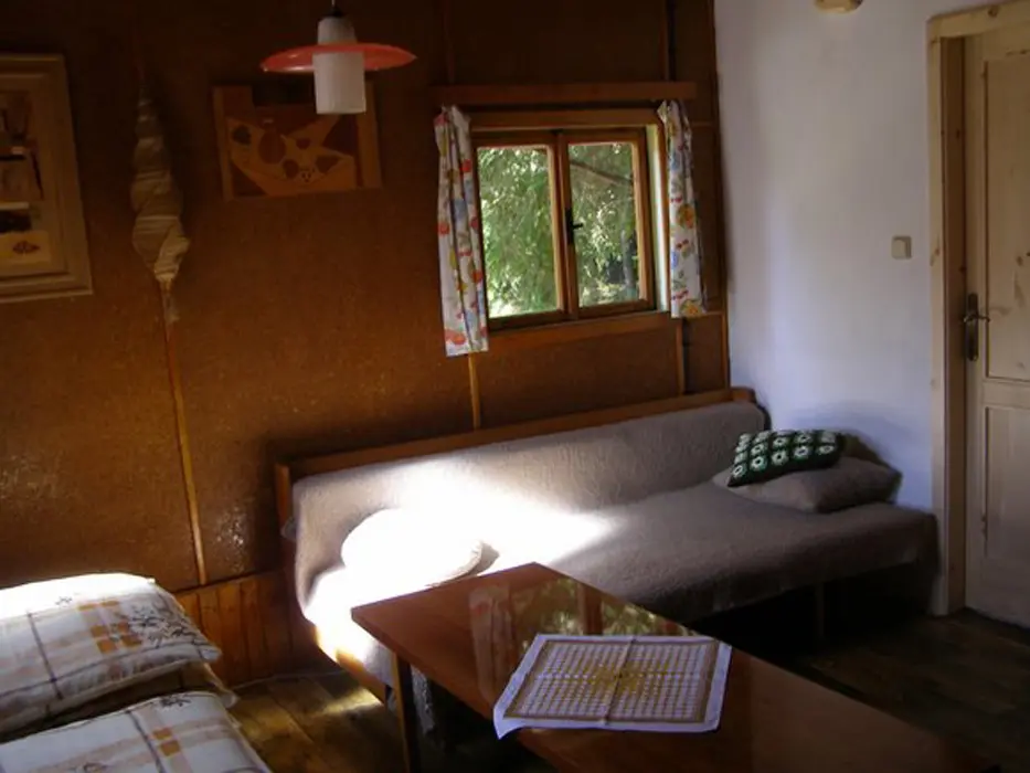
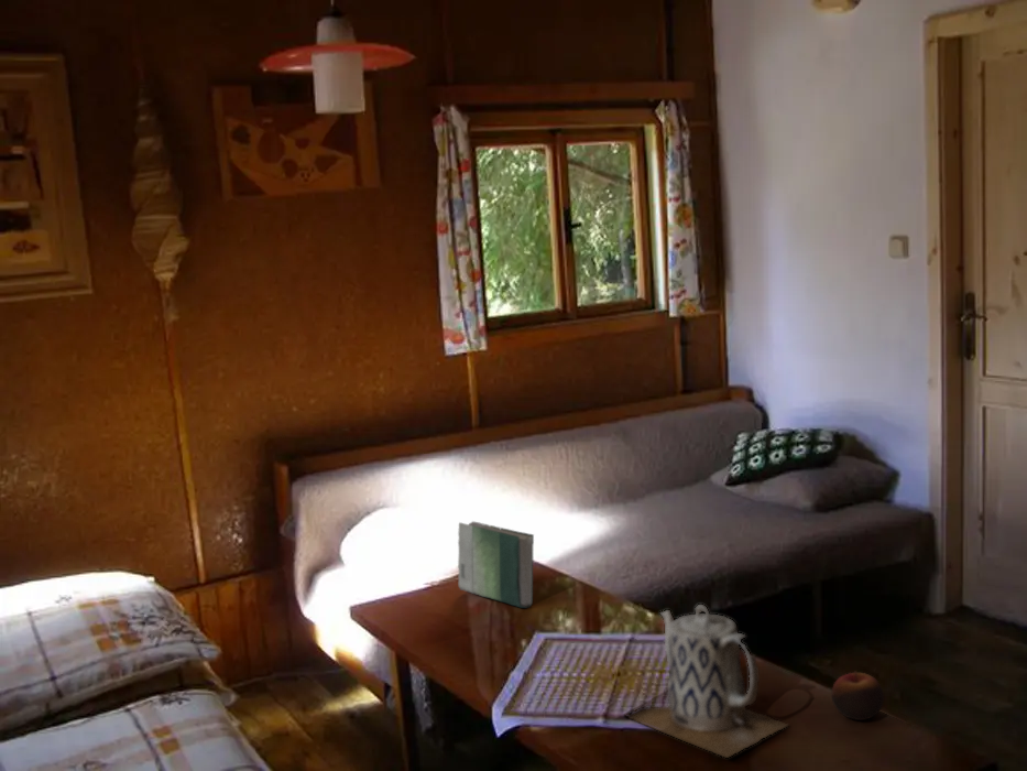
+ apple [831,670,884,721]
+ book [457,520,535,609]
+ teapot [624,604,790,759]
